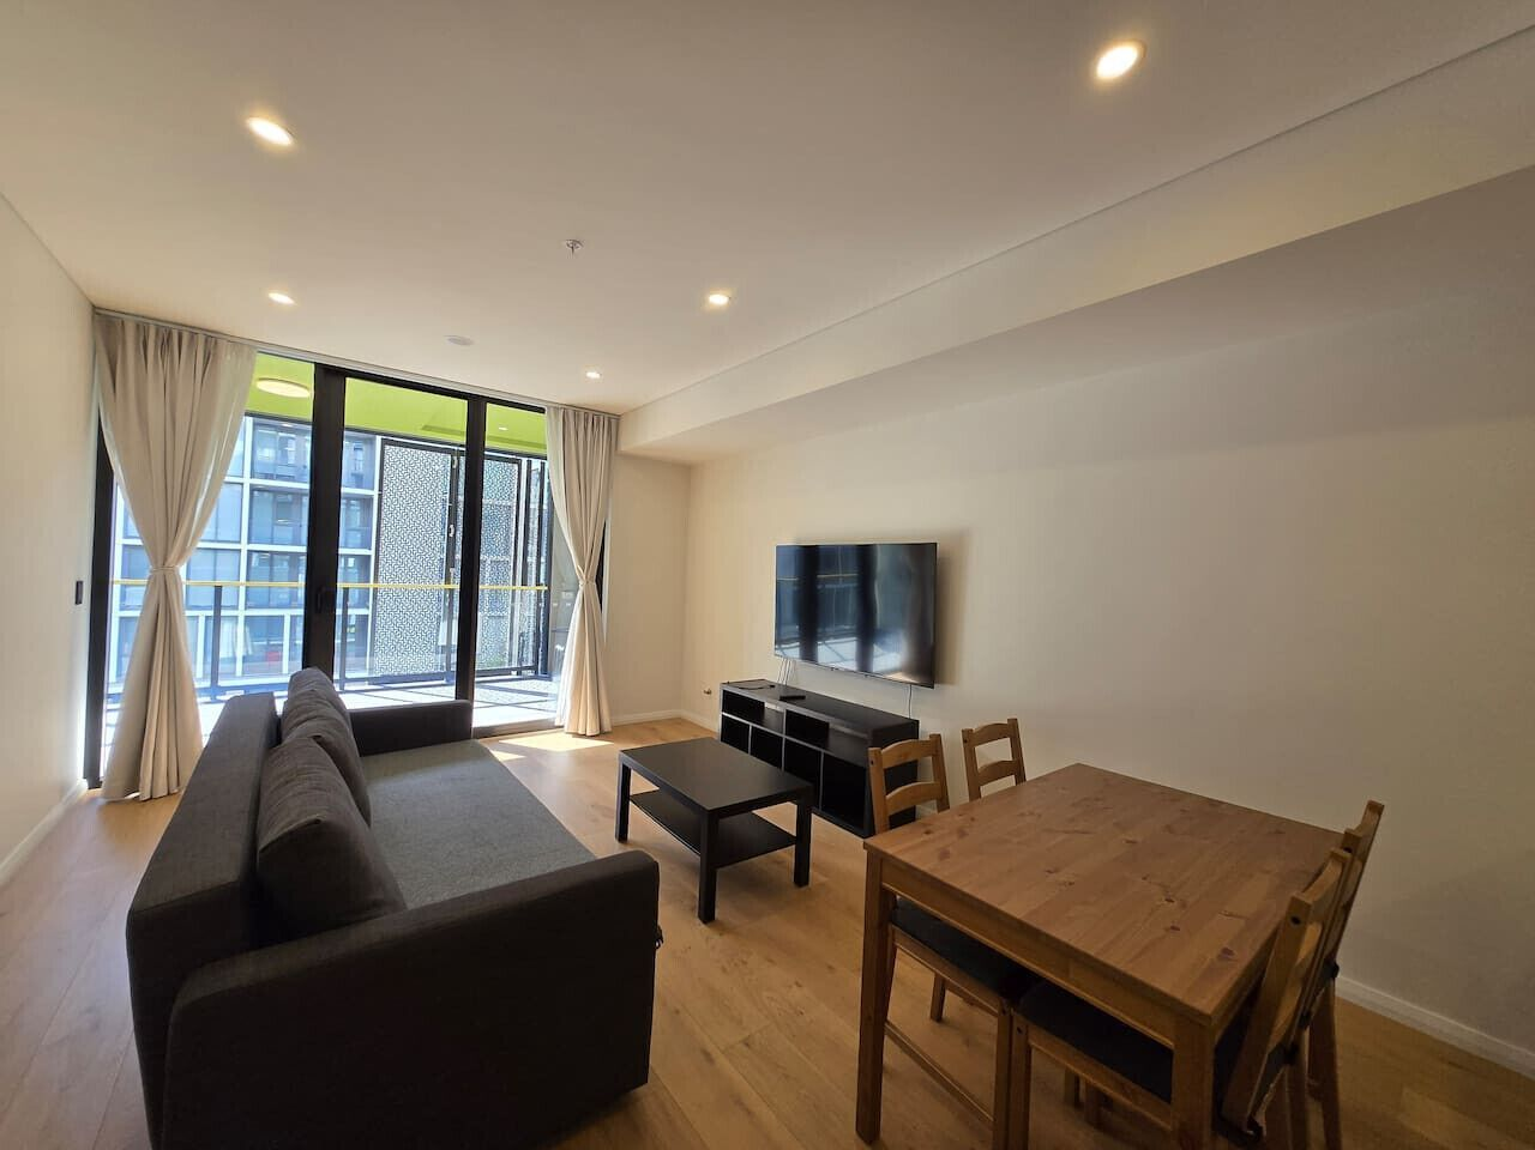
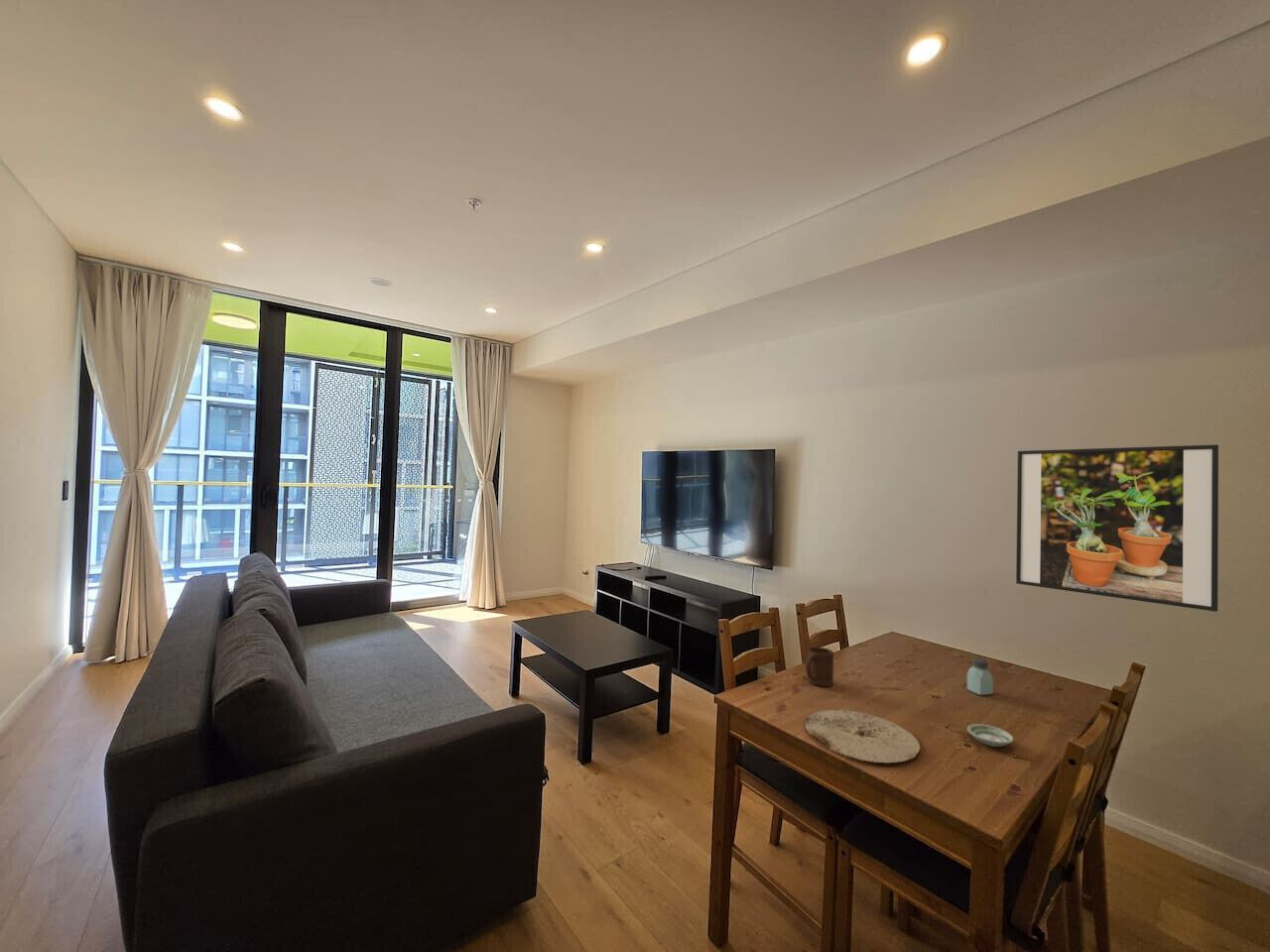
+ plate [804,709,921,764]
+ saucer [966,723,1014,748]
+ saltshaker [966,657,994,696]
+ cup [805,646,834,687]
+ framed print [1015,443,1219,613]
